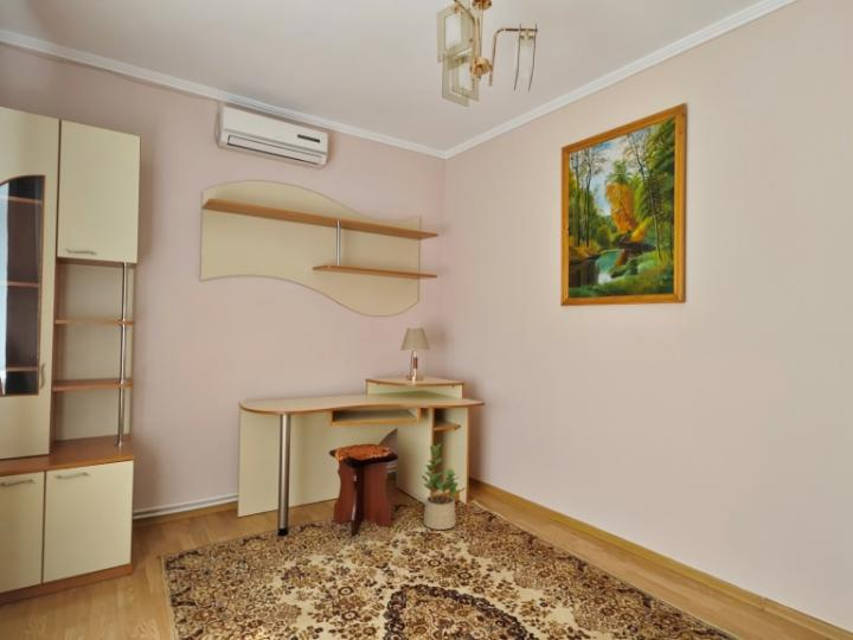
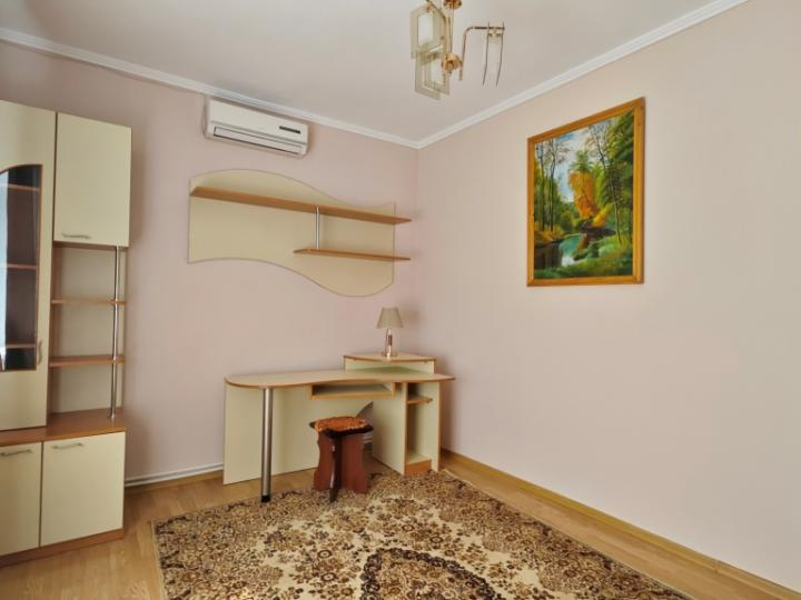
- potted plant [421,442,467,531]
